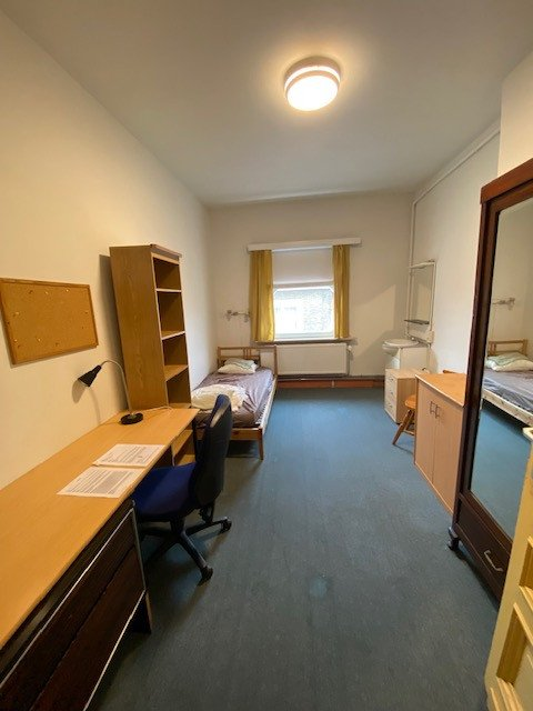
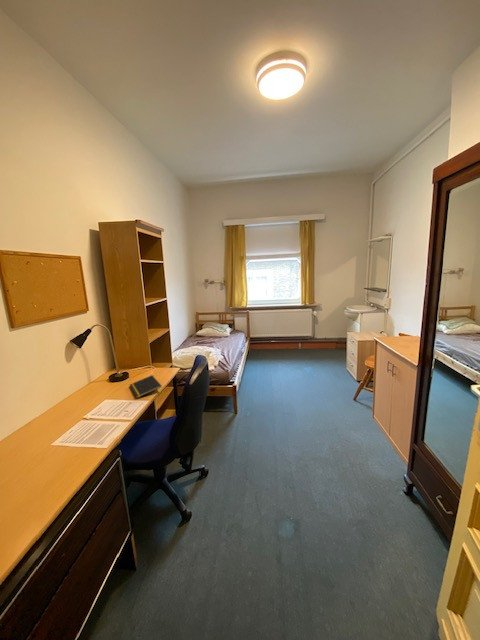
+ notepad [129,374,163,399]
